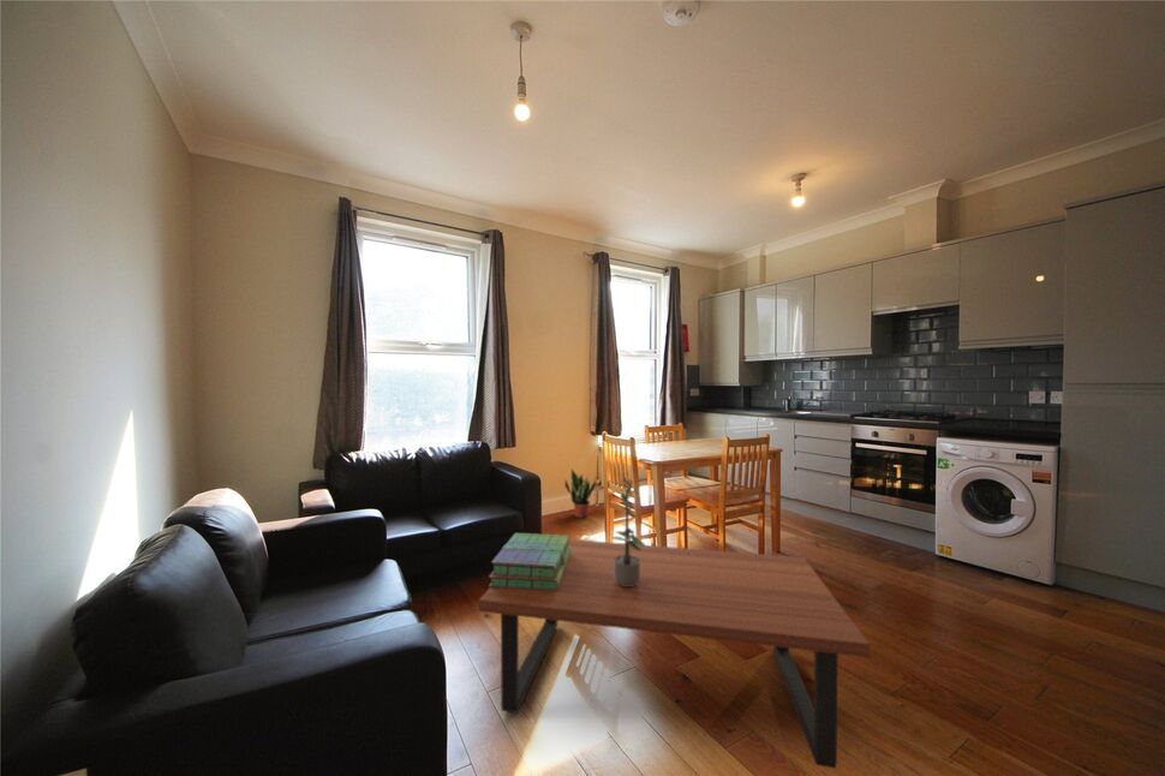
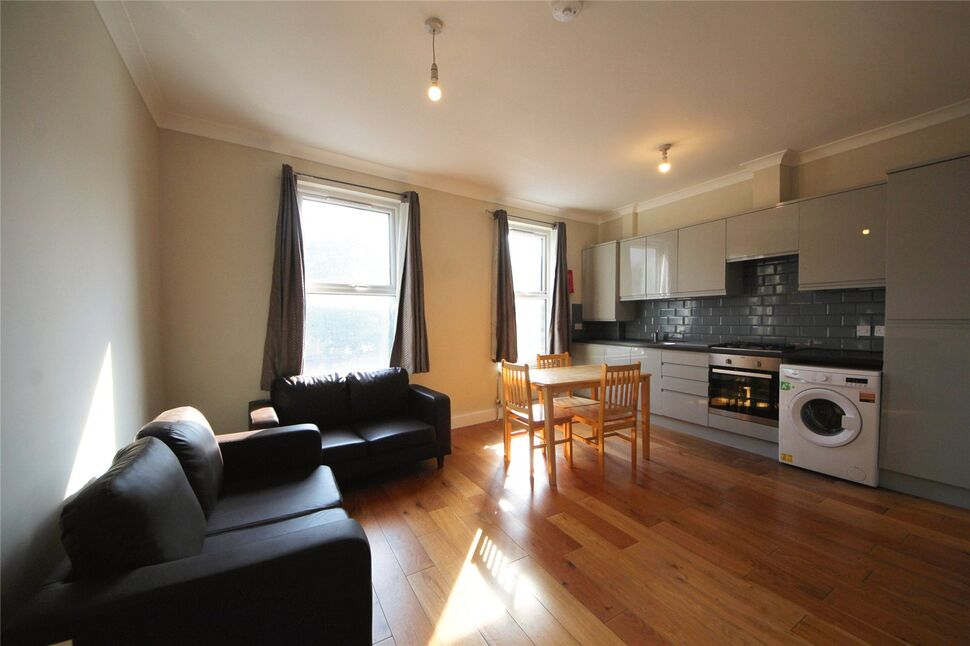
- potted plant [610,466,649,586]
- stack of books [488,532,570,590]
- potted plant [563,467,597,518]
- coffee table [478,538,871,769]
